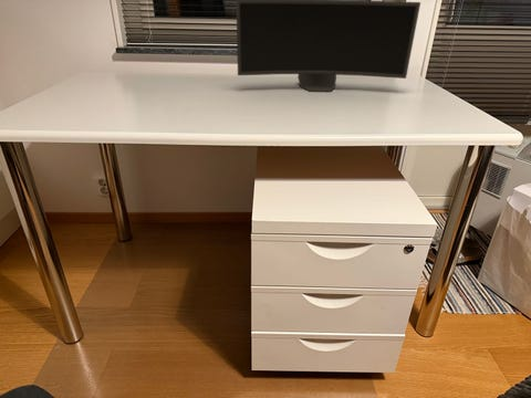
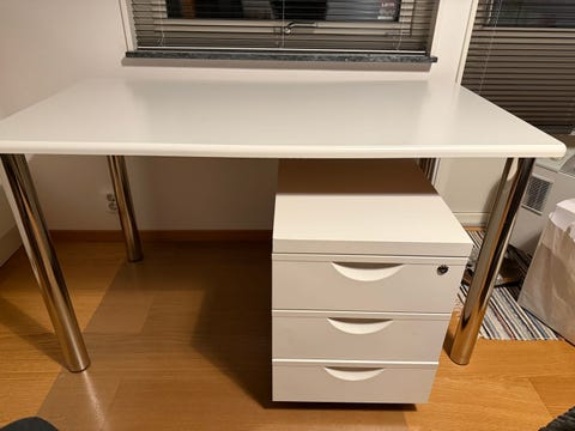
- monitor [235,0,421,93]
